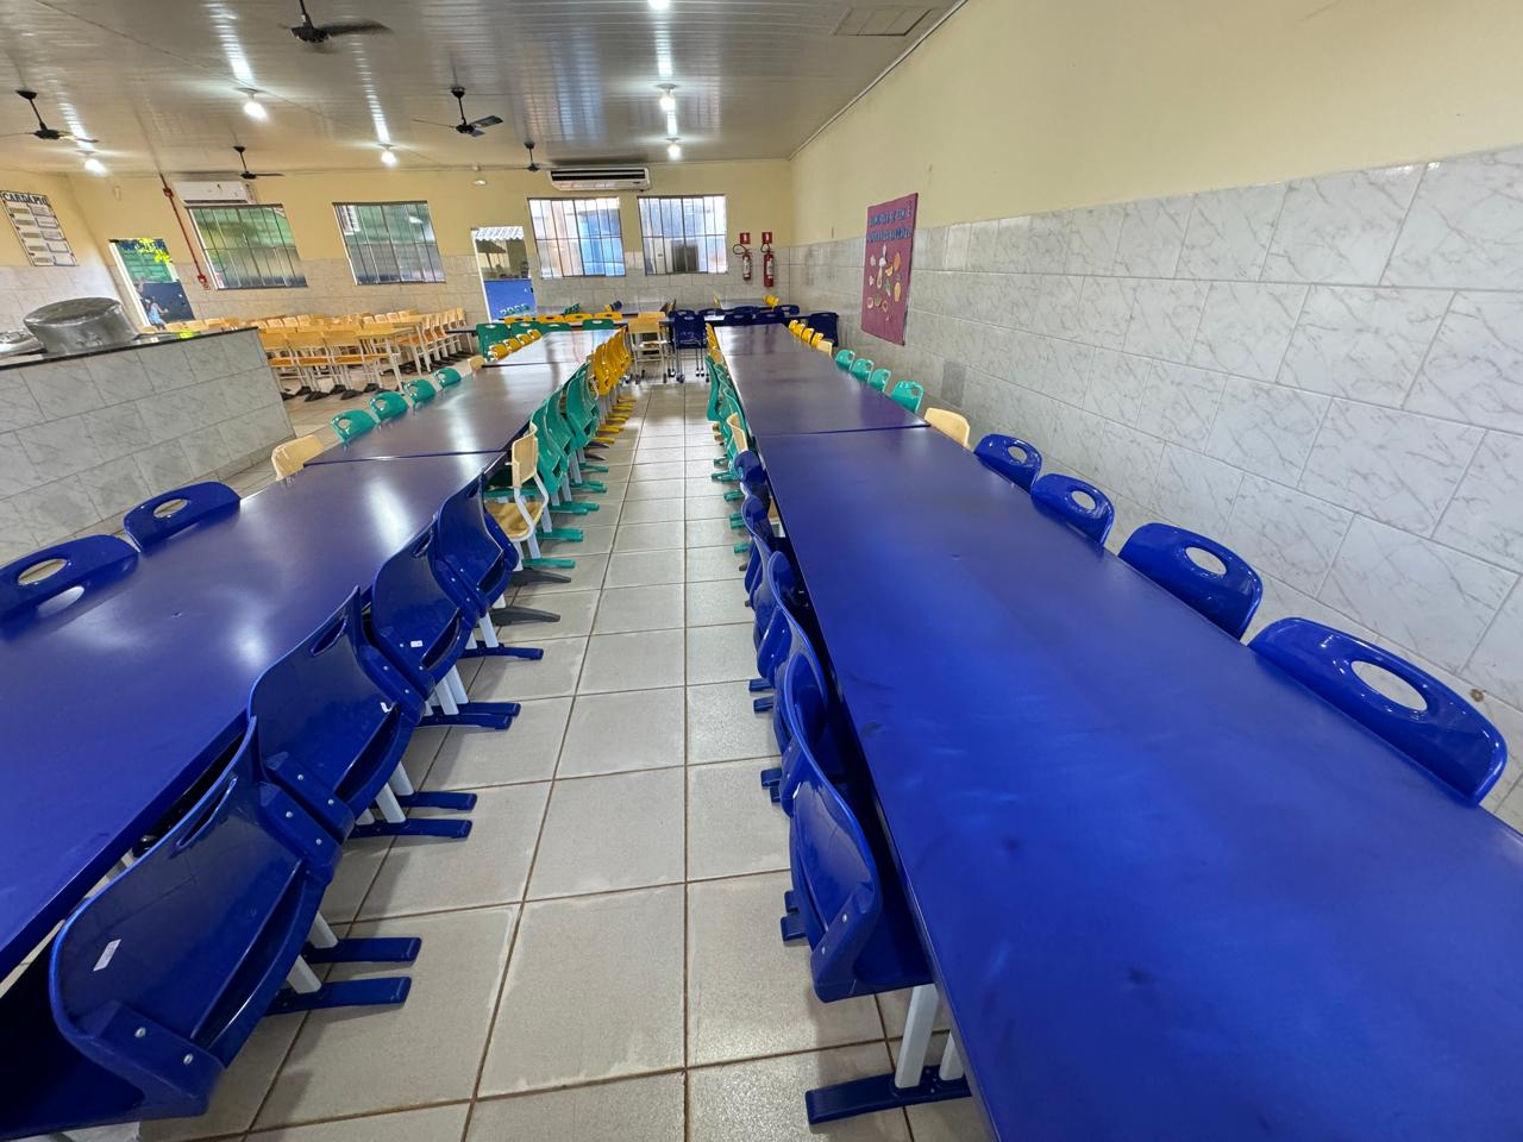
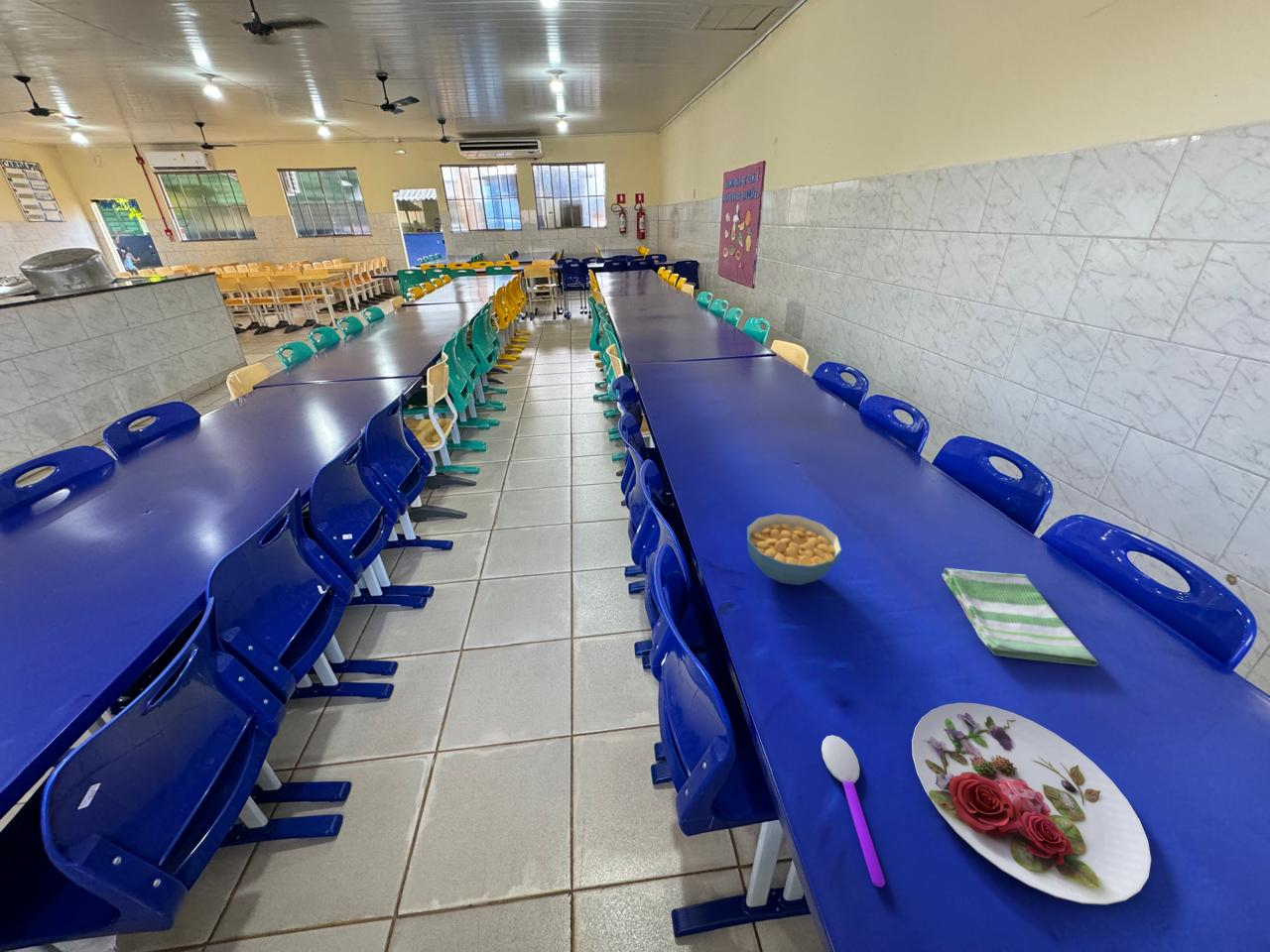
+ spoon [821,735,886,888]
+ plate [911,702,1152,905]
+ cereal bowl [746,513,843,586]
+ dish towel [941,567,1099,667]
